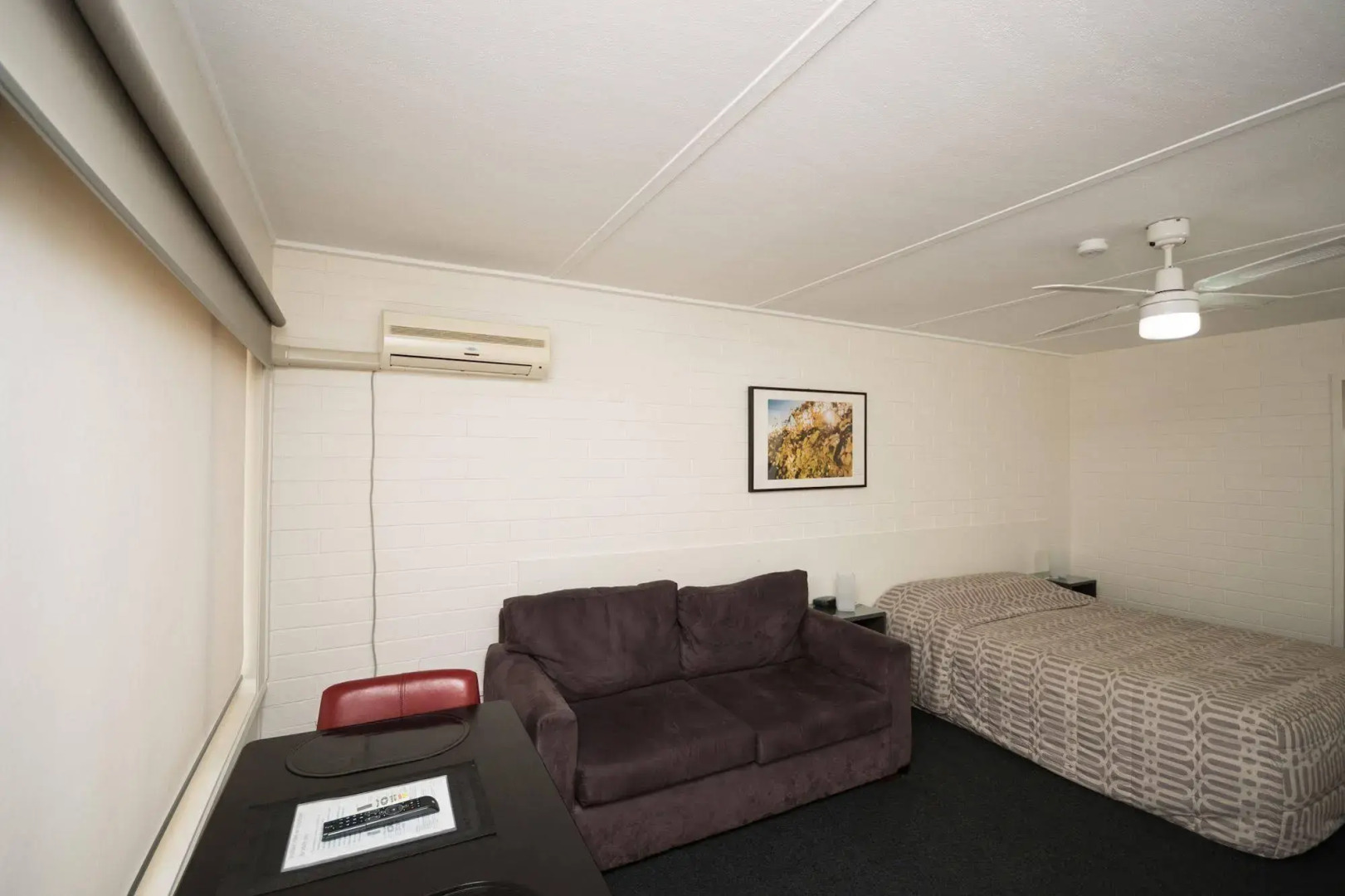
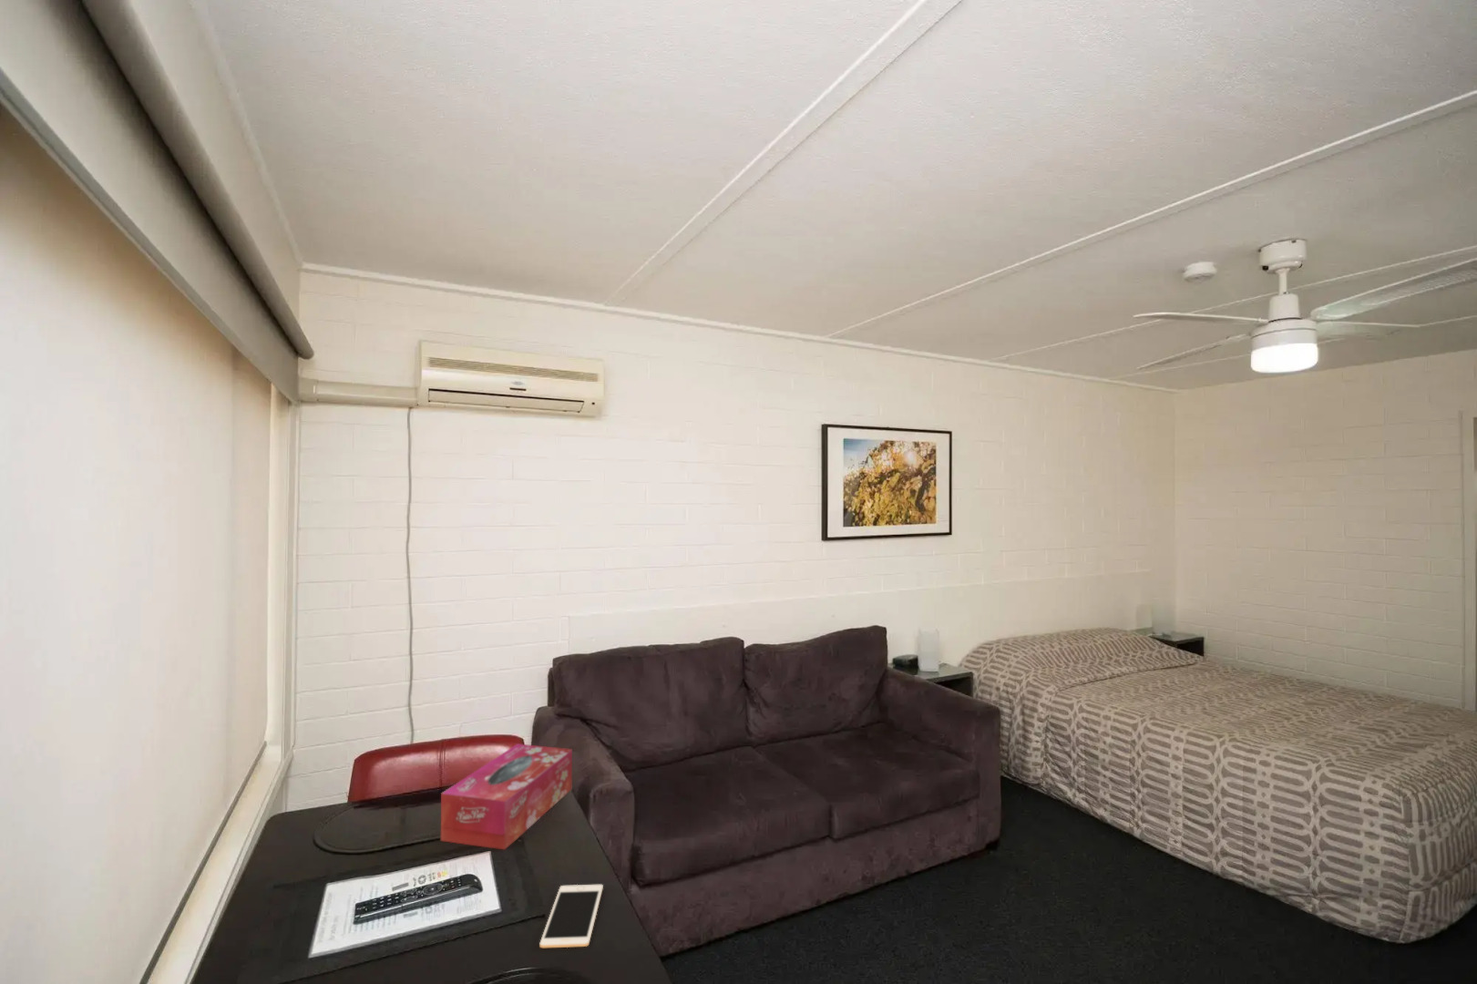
+ cell phone [539,884,604,949]
+ tissue box [440,742,573,850]
